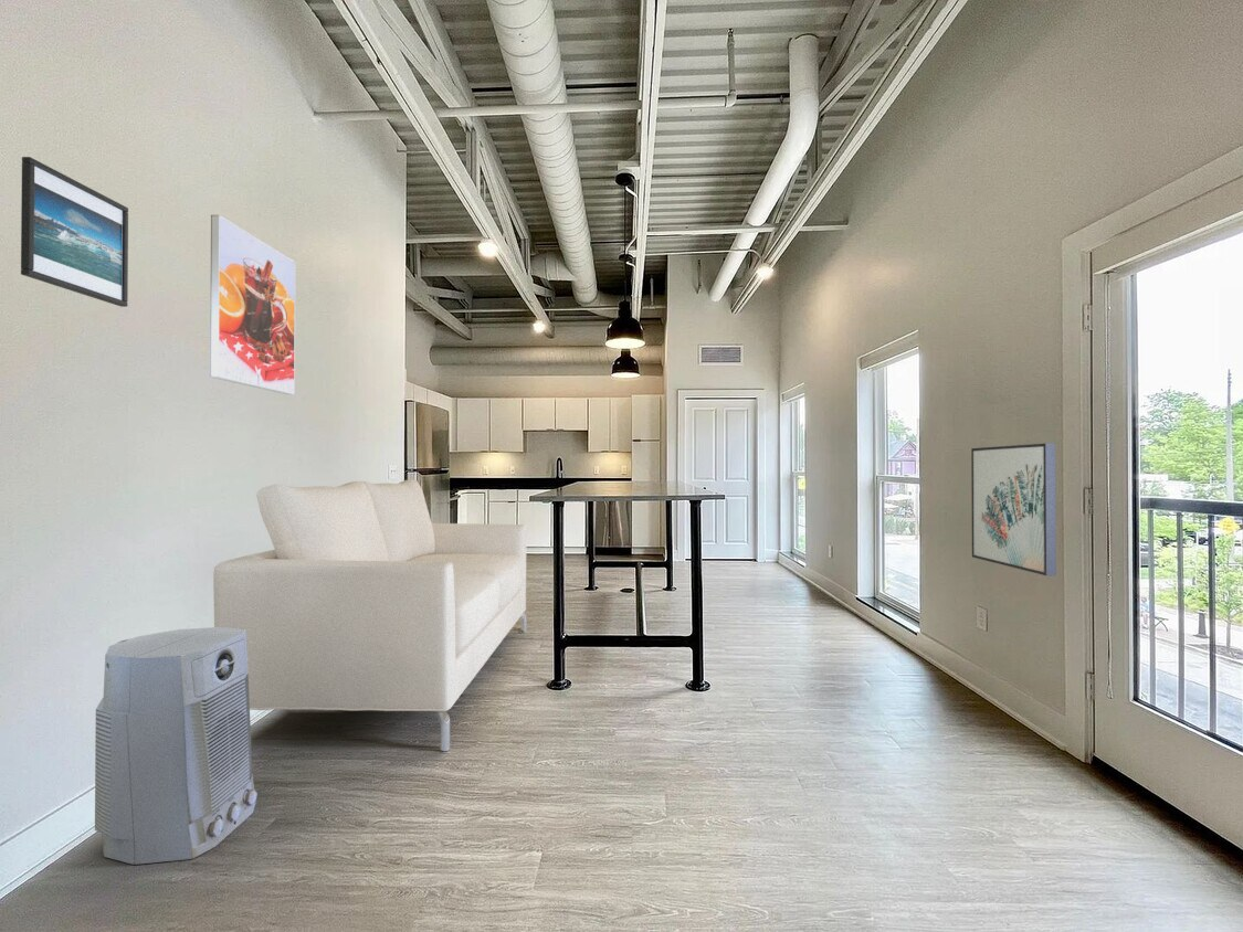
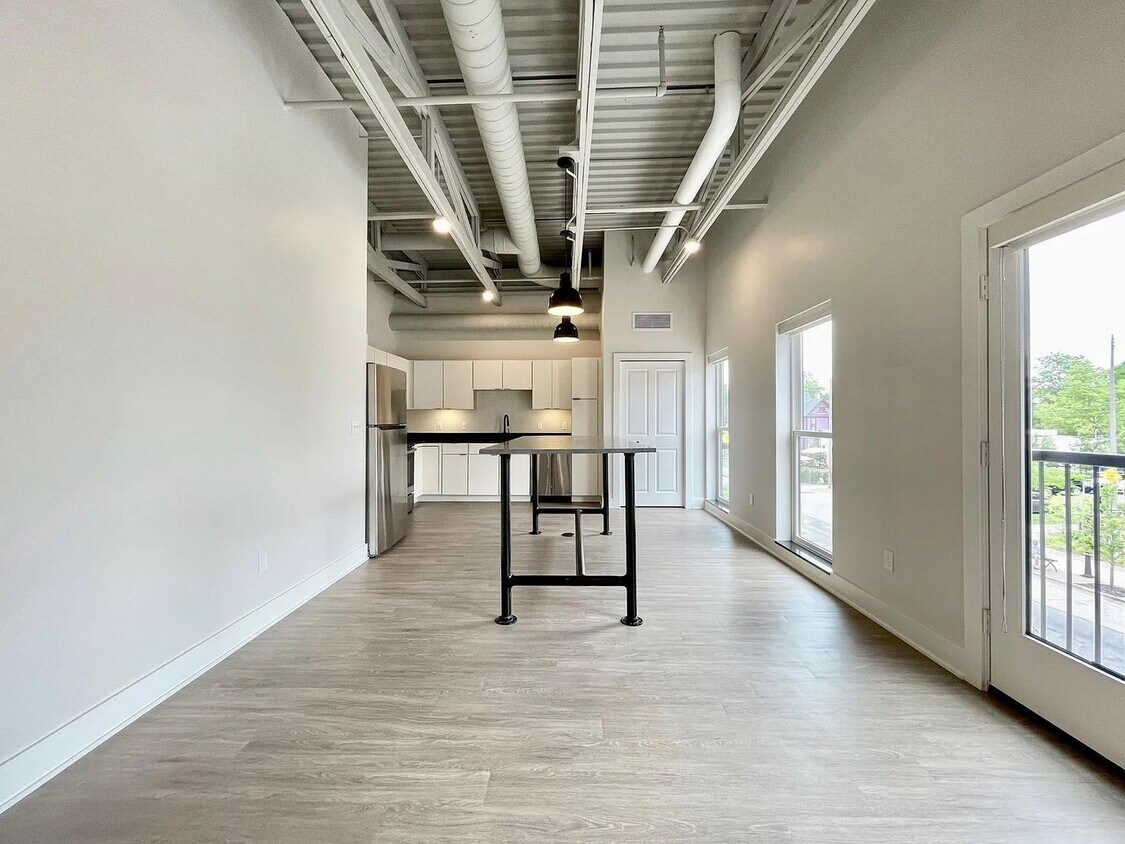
- sofa [212,478,528,752]
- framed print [209,214,296,395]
- wall art [970,443,1057,576]
- air purifier [94,626,259,866]
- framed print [20,156,129,308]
